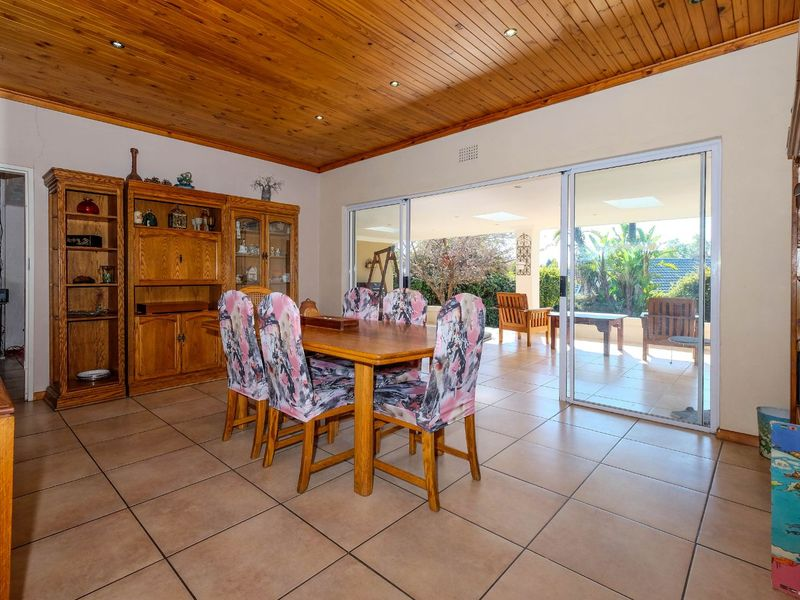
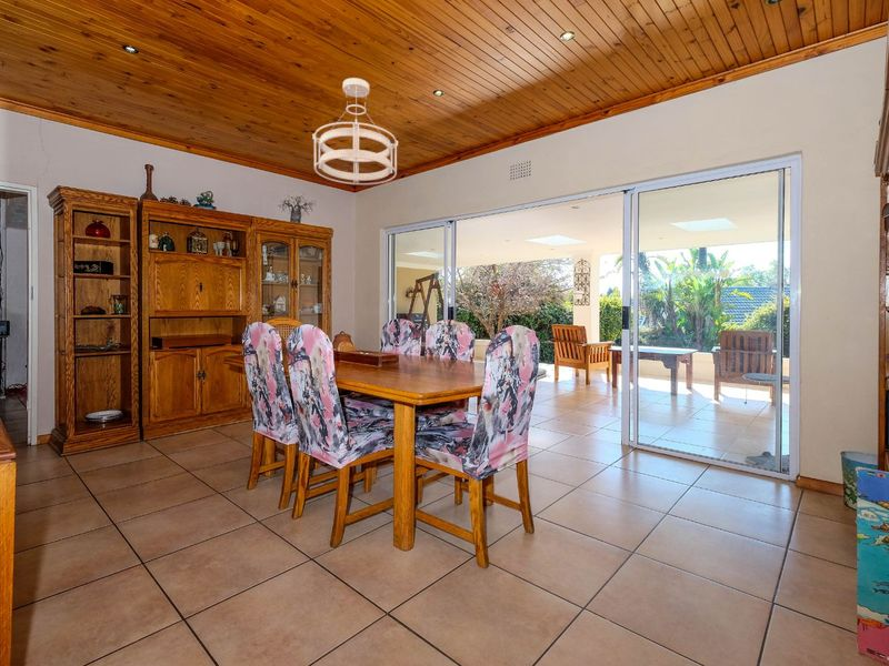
+ chandelier [311,77,399,185]
